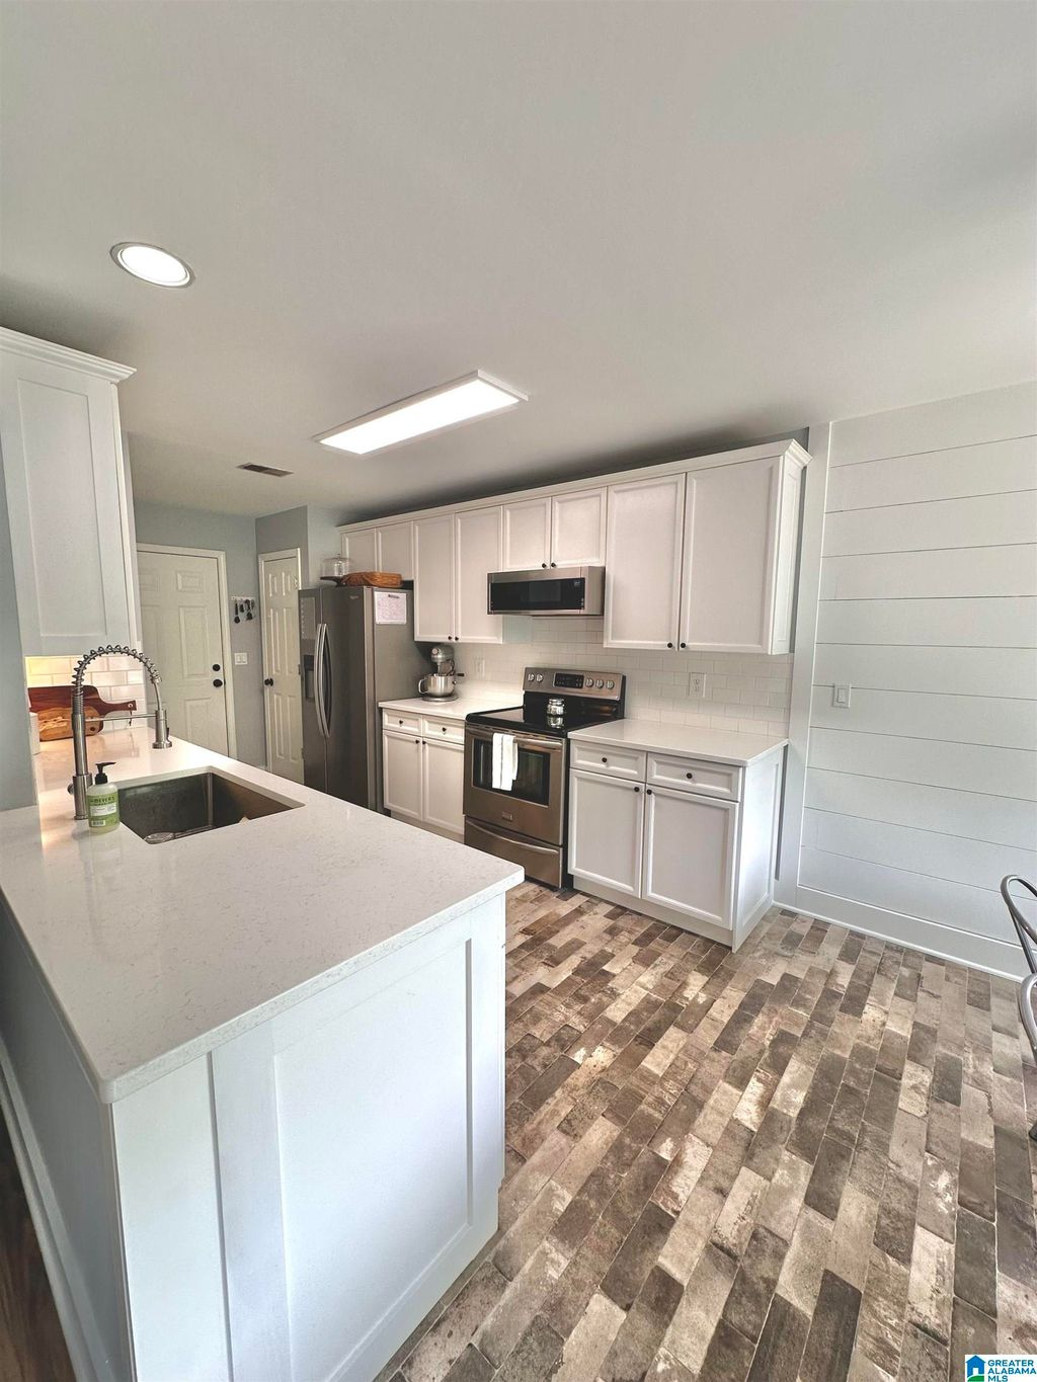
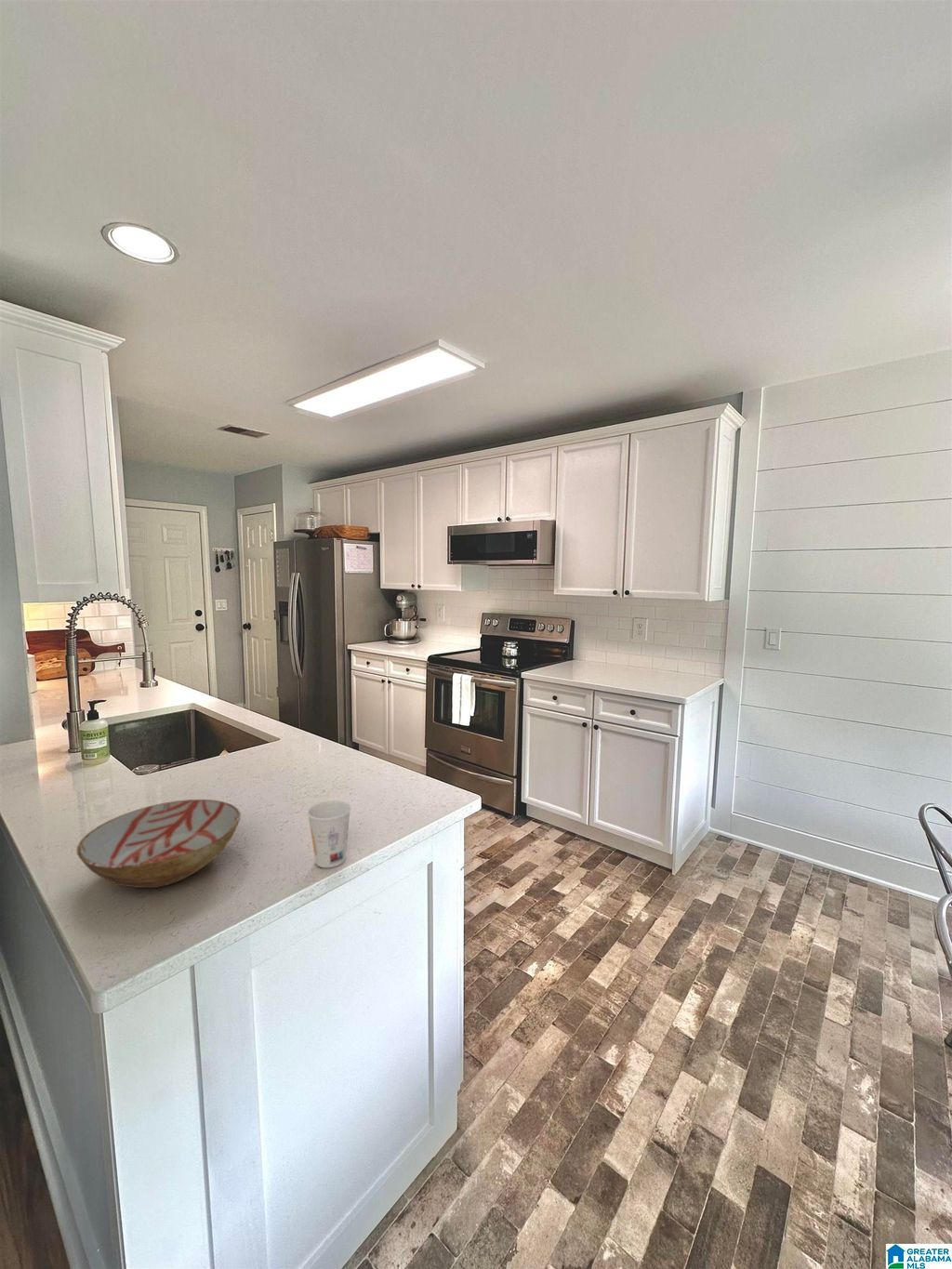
+ bowl [76,799,242,889]
+ cup [306,800,352,868]
